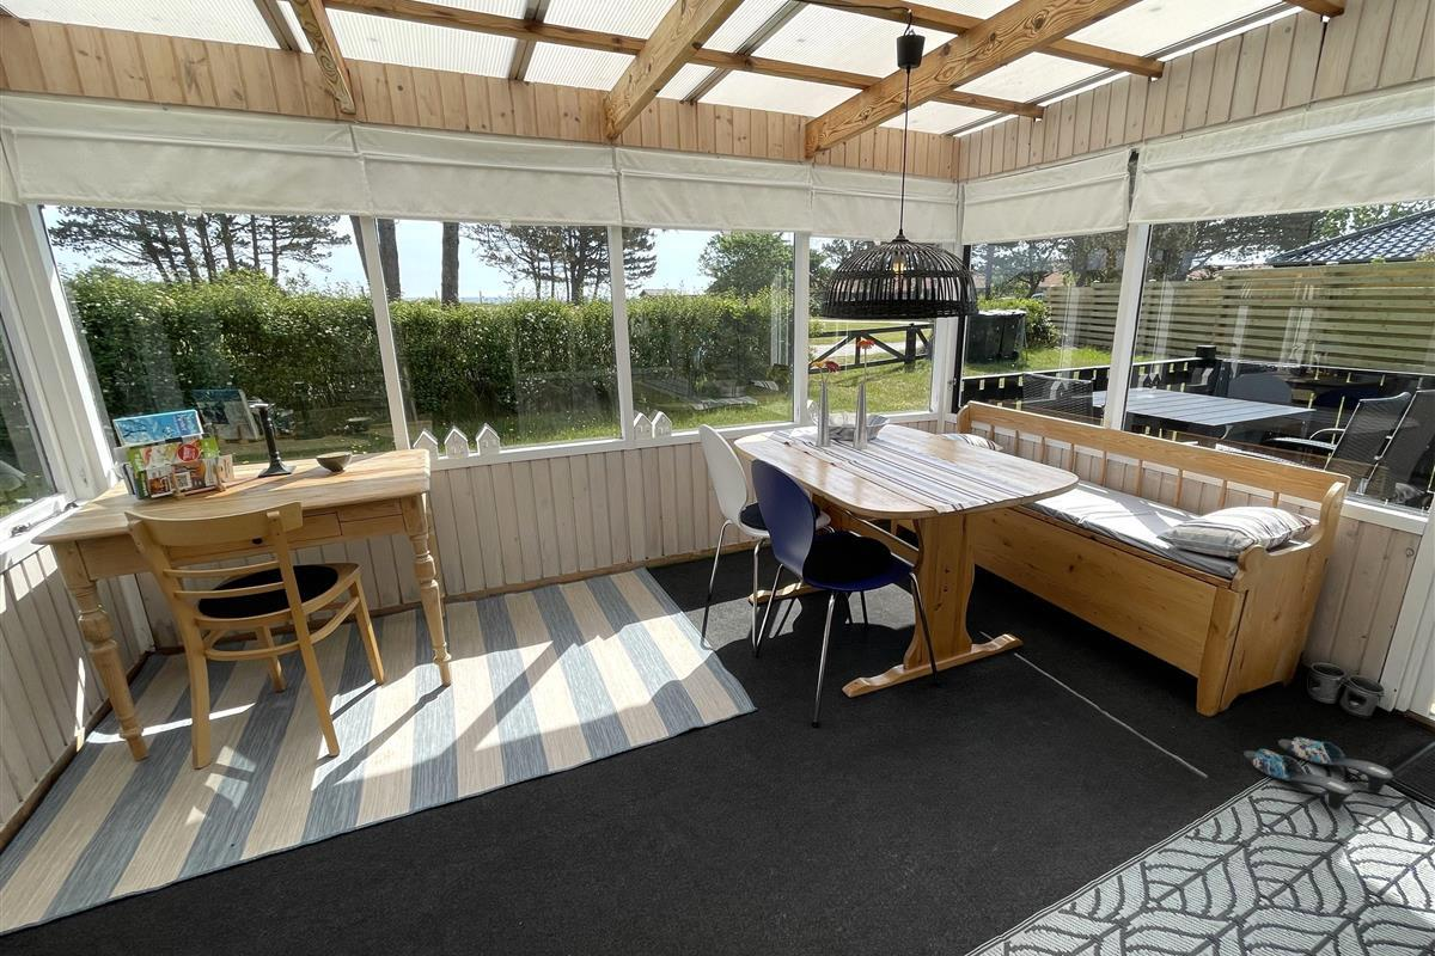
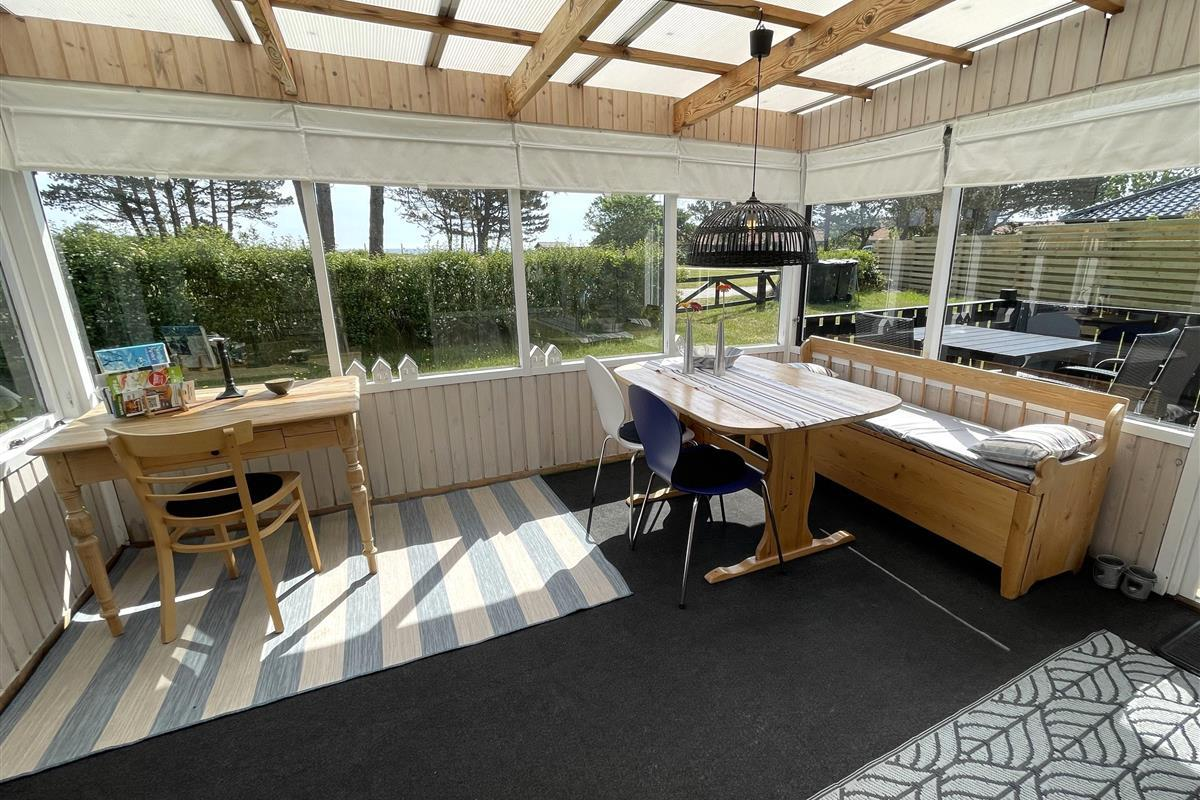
- slippers [1242,736,1393,810]
